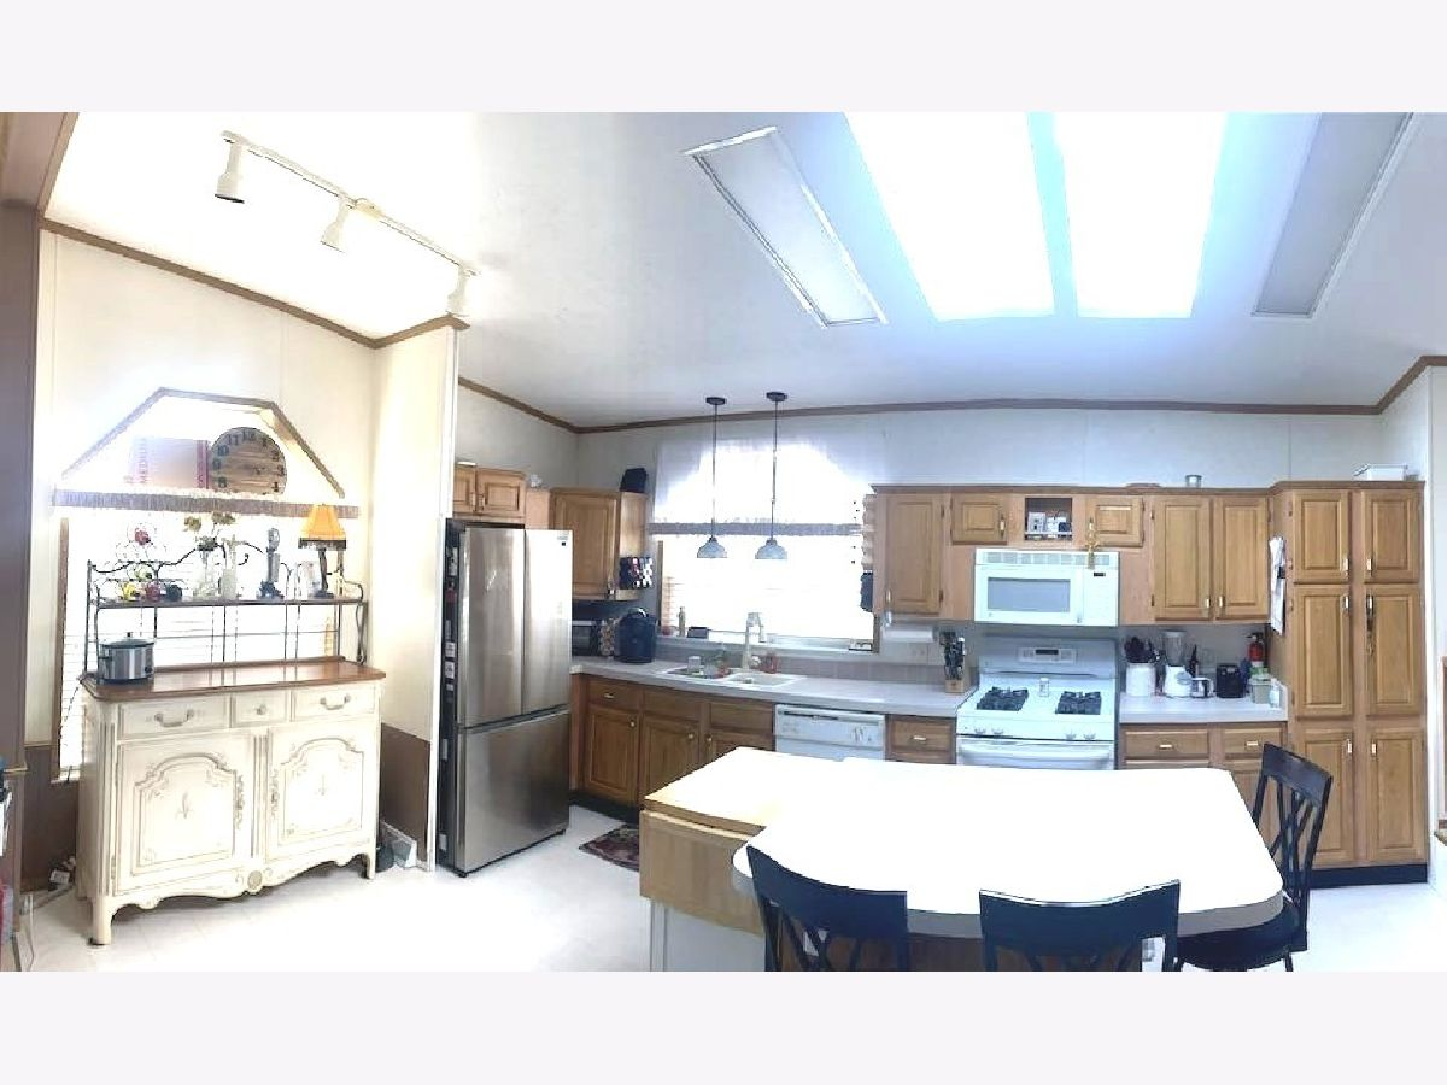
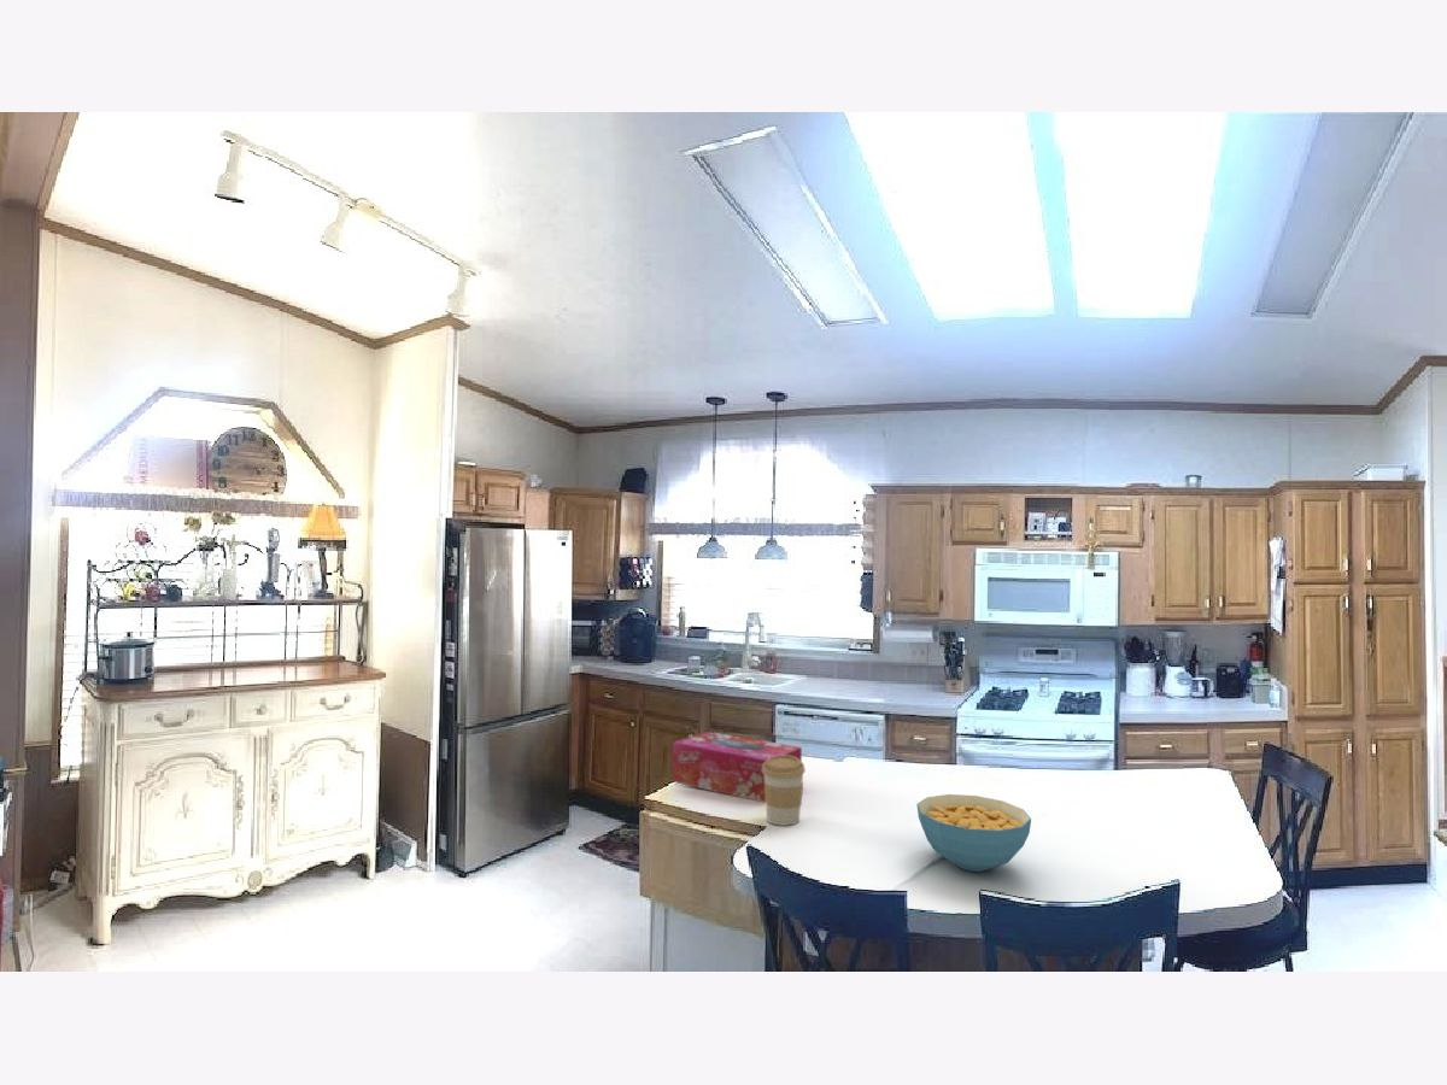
+ cereal bowl [916,793,1032,873]
+ tissue box [672,731,803,803]
+ coffee cup [762,755,807,827]
